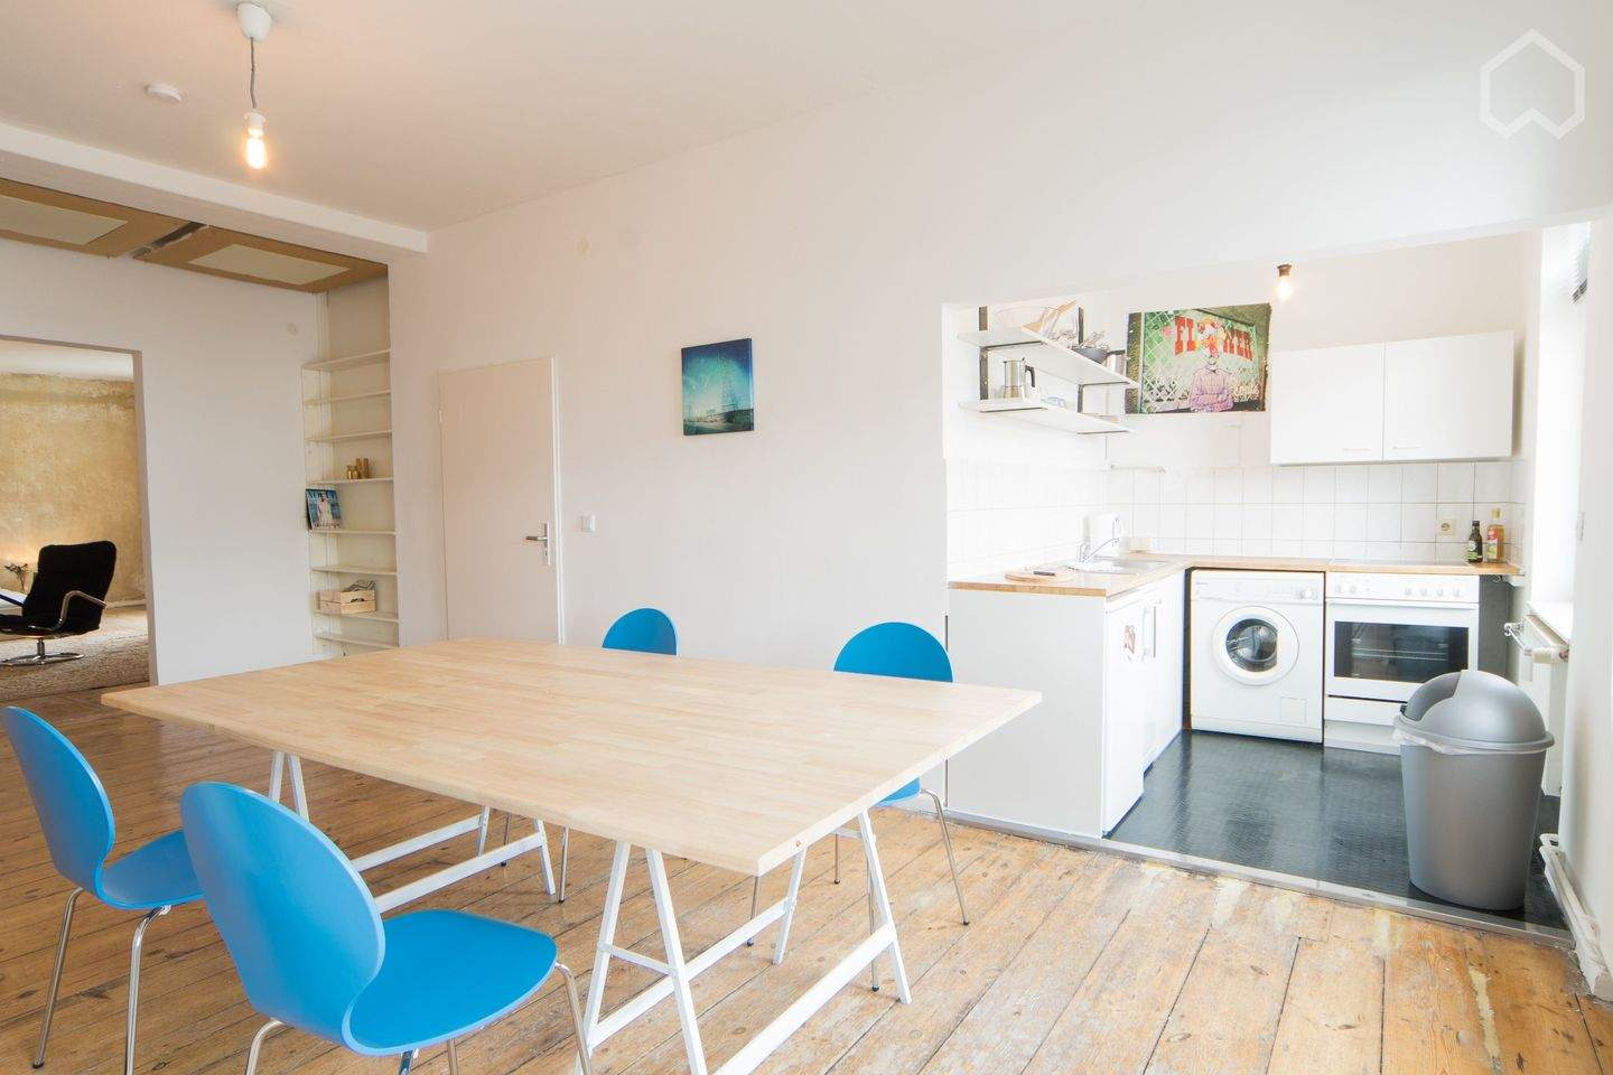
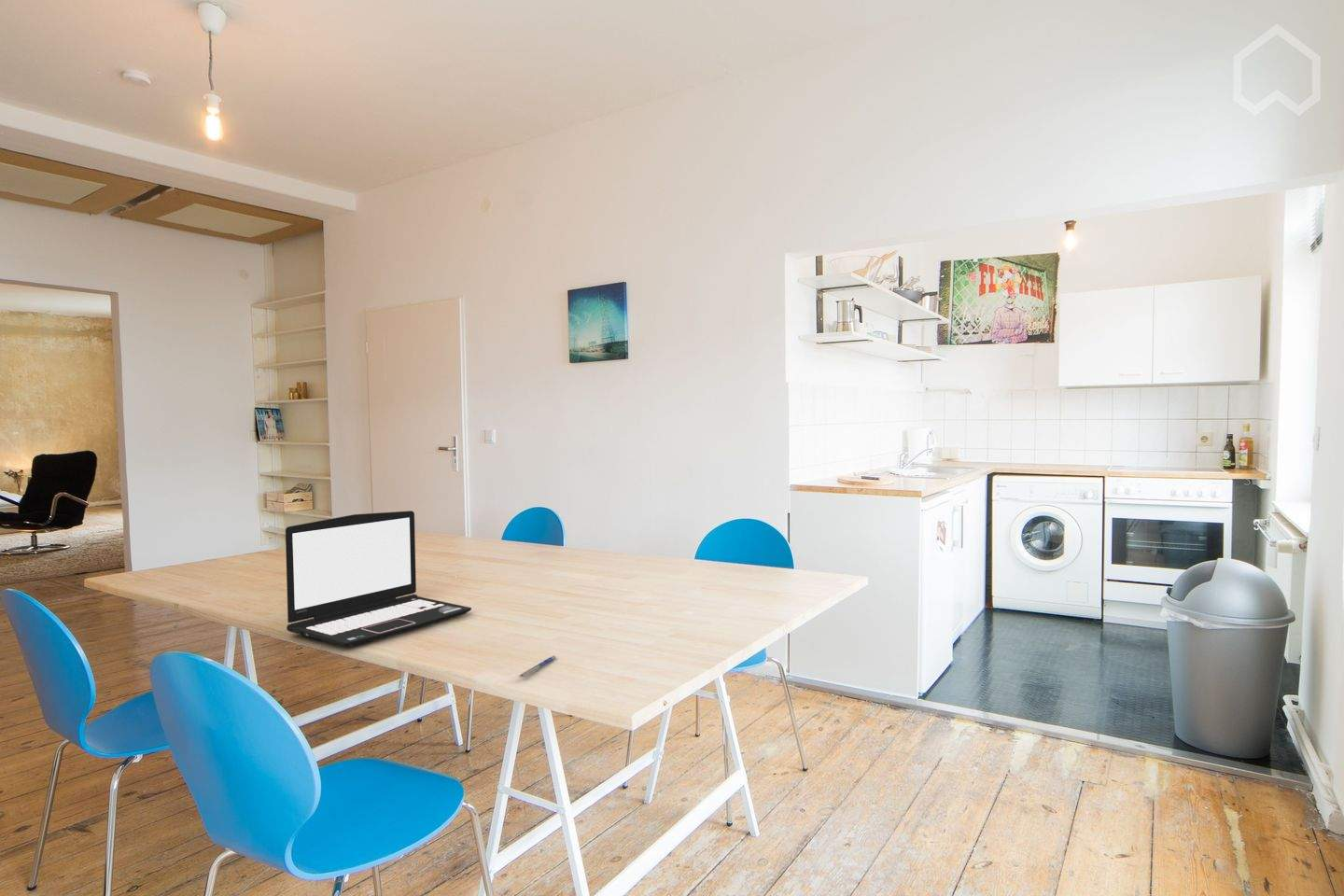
+ pen [518,655,558,679]
+ laptop [285,510,472,648]
